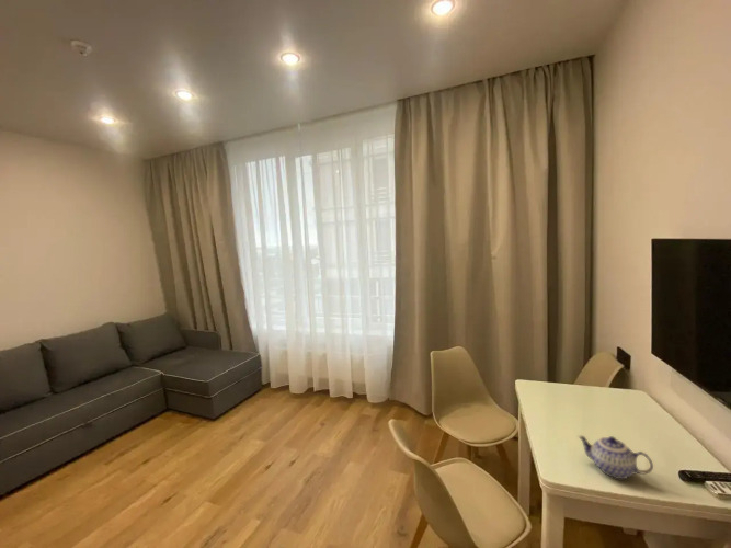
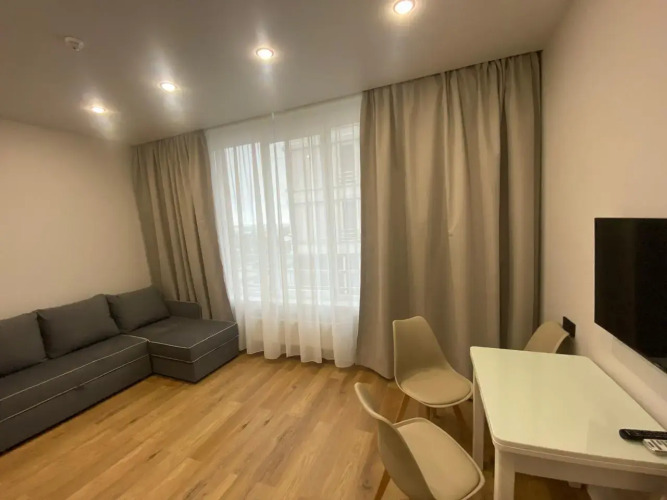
- teapot [576,435,654,480]
